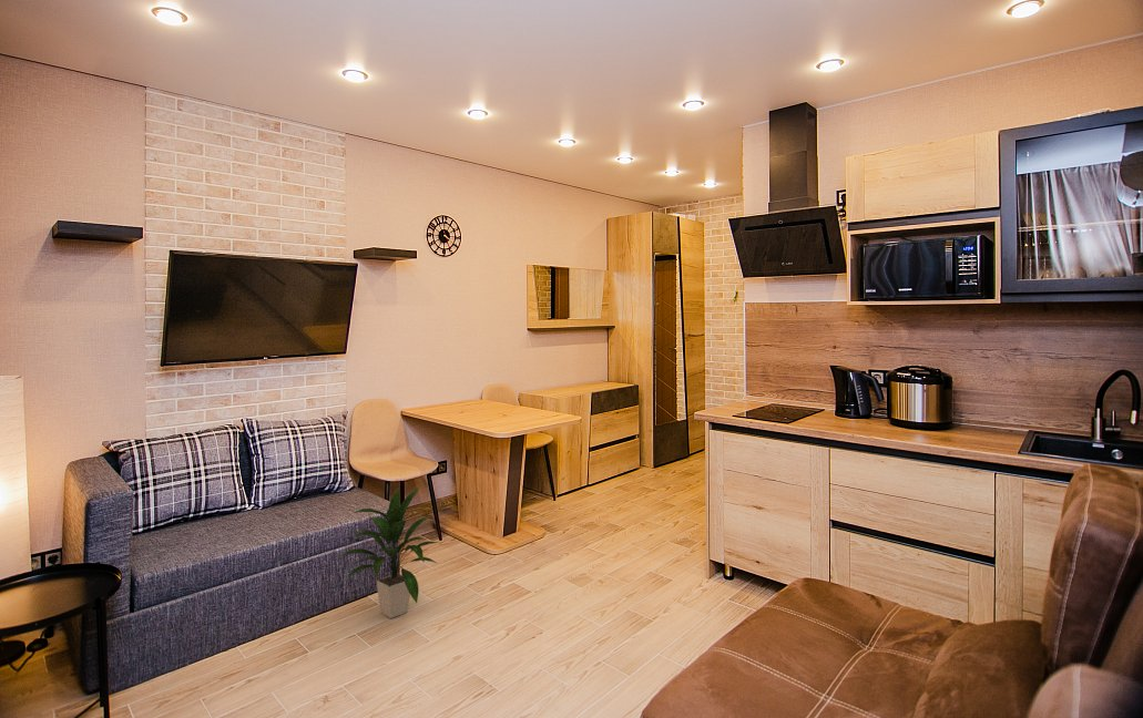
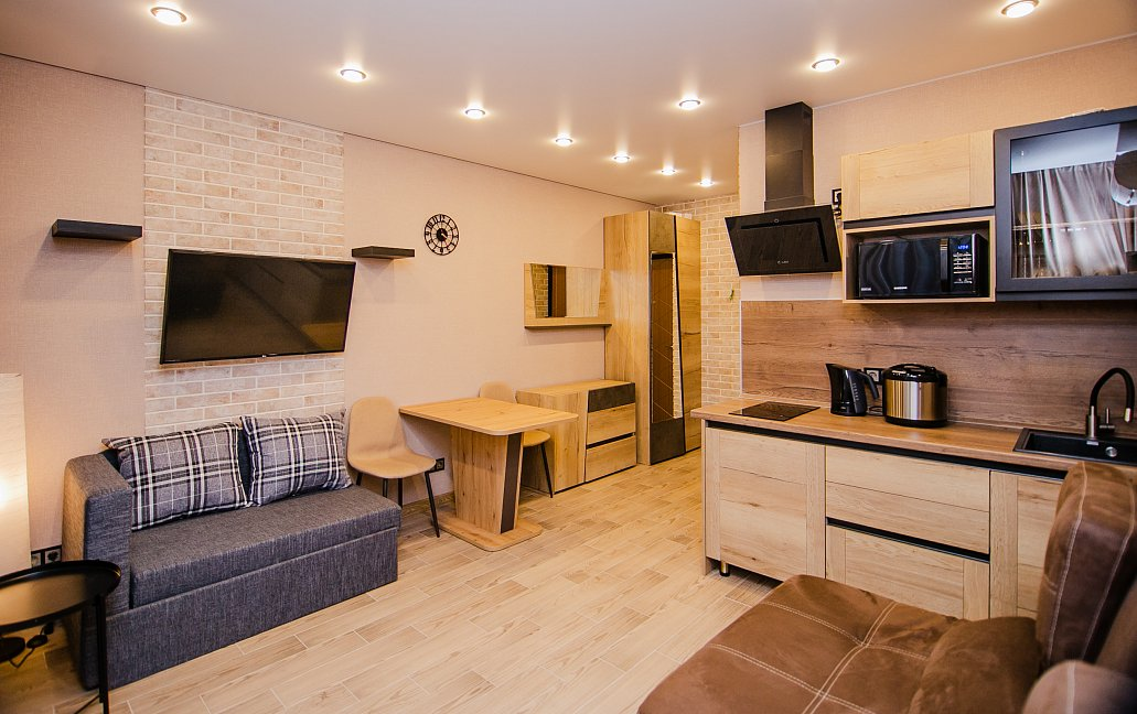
- indoor plant [338,486,439,619]
